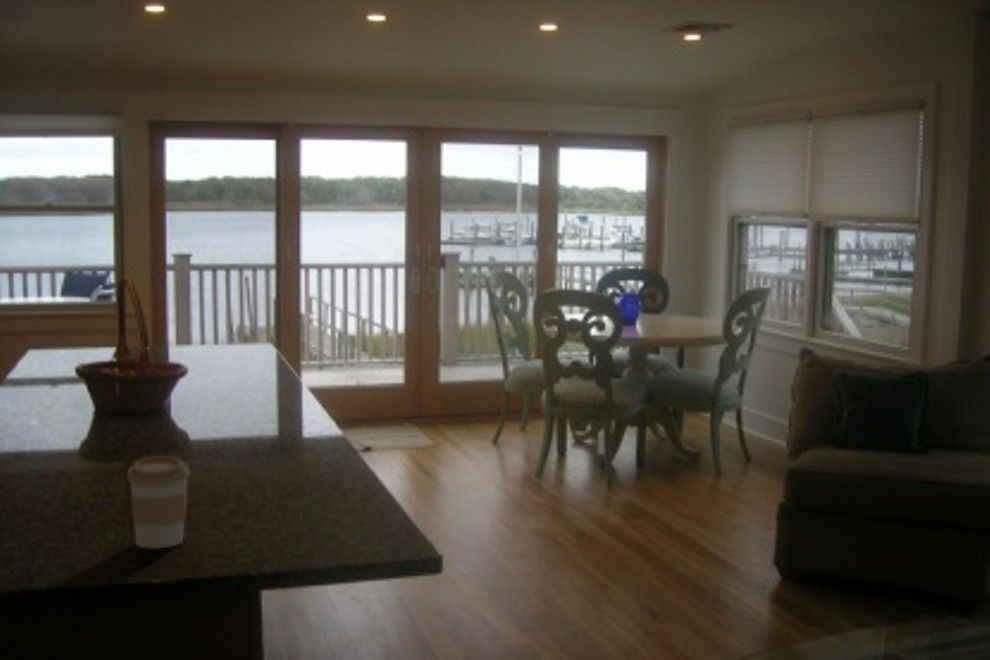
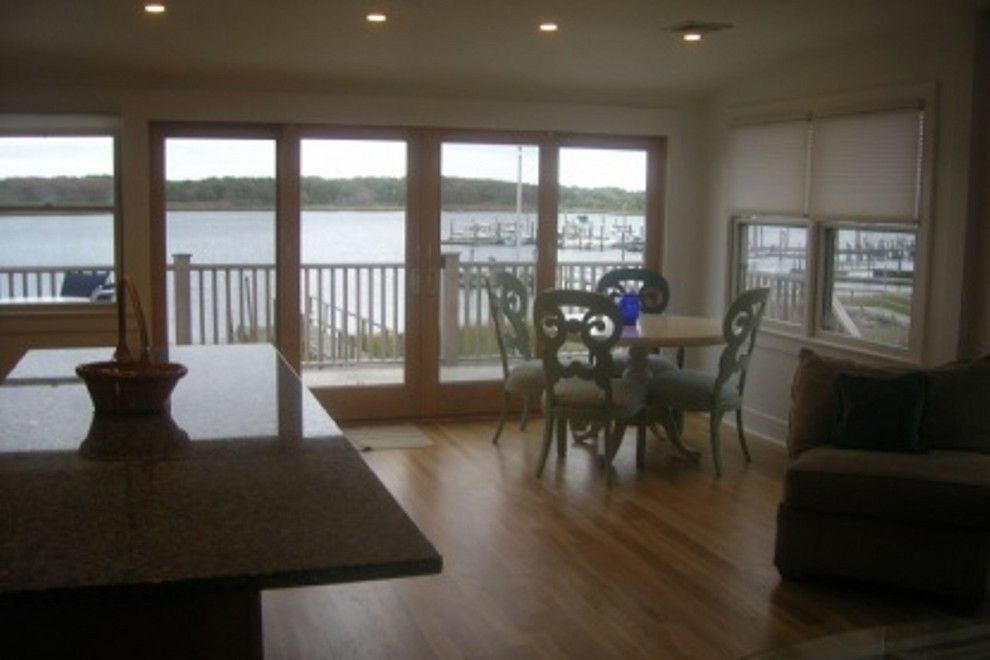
- coffee cup [126,455,191,549]
